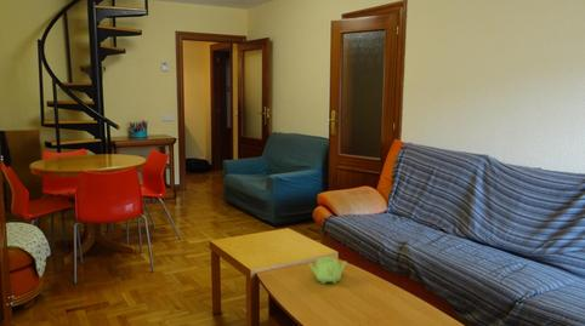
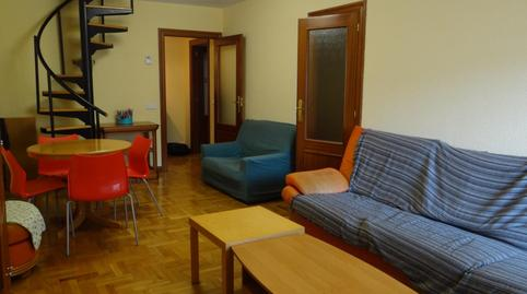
- teapot [307,256,348,285]
